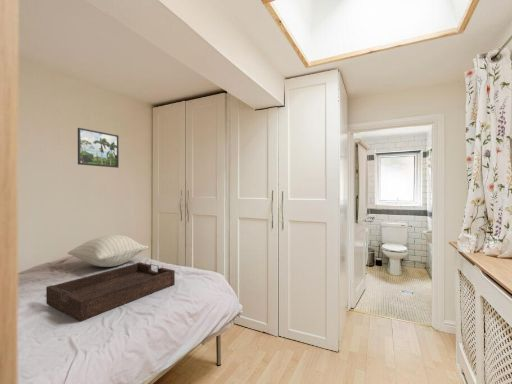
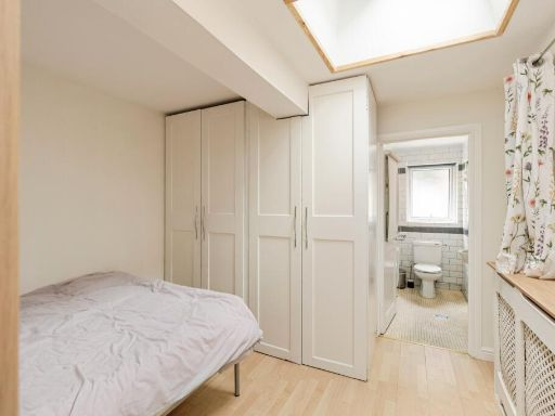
- tray [45,261,176,322]
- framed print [77,127,120,169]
- pillow [67,234,149,268]
